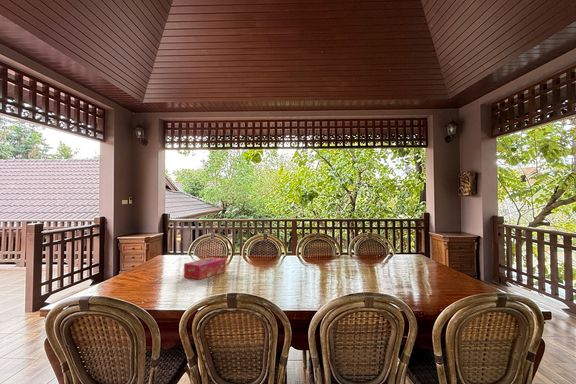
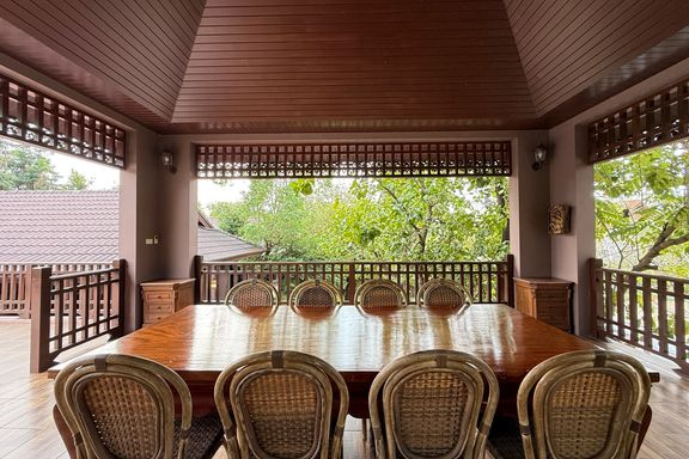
- tissue box [183,256,227,281]
